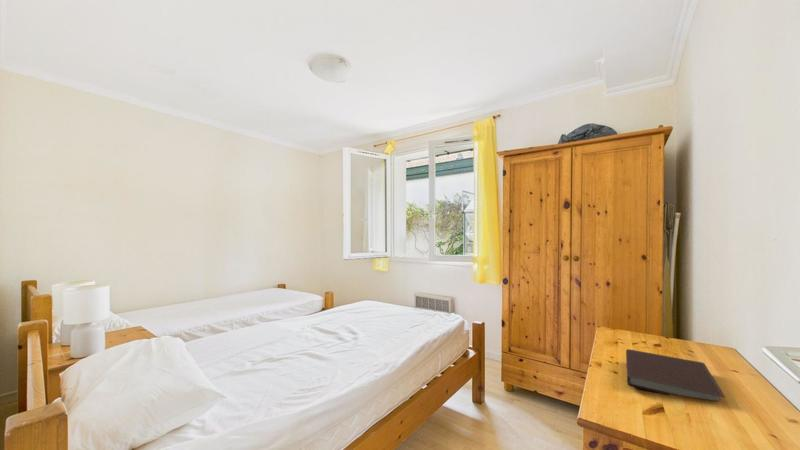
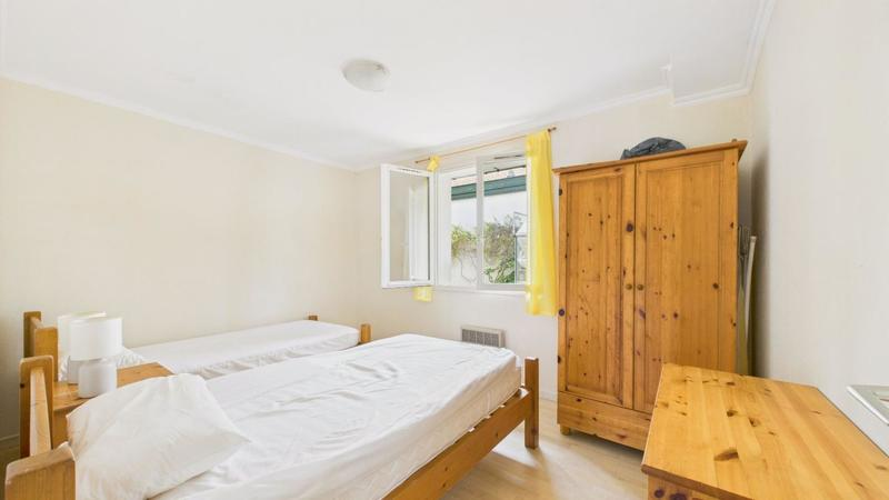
- notebook [625,348,726,402]
